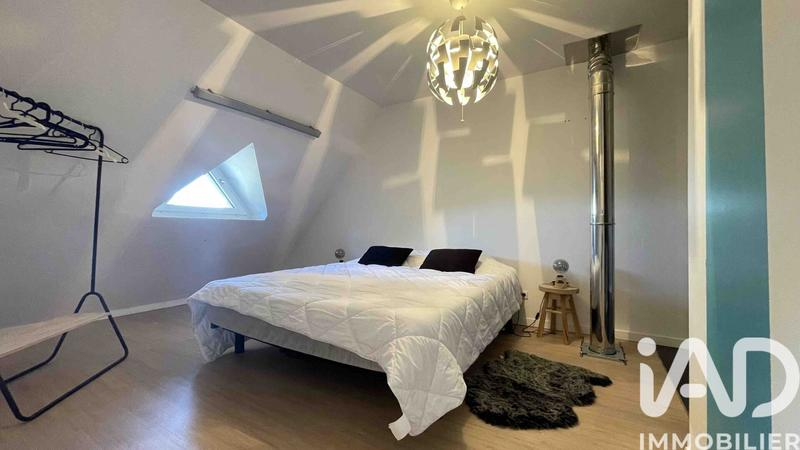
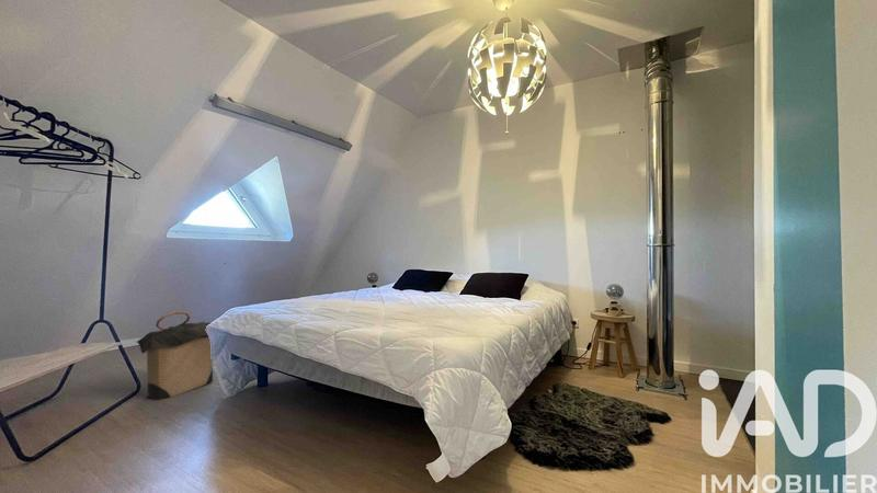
+ laundry hamper [136,310,214,401]
